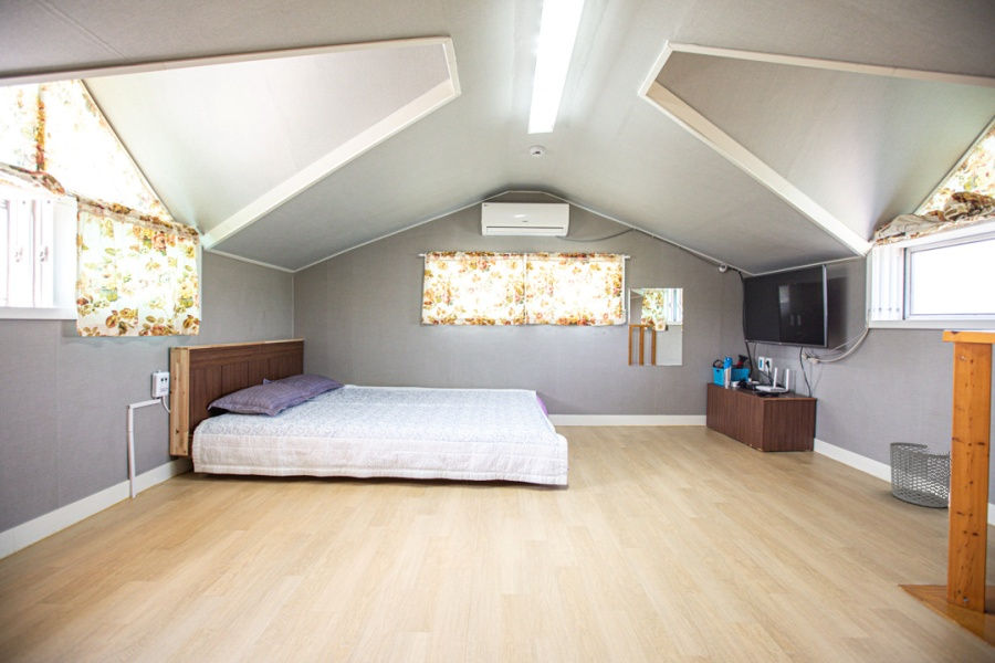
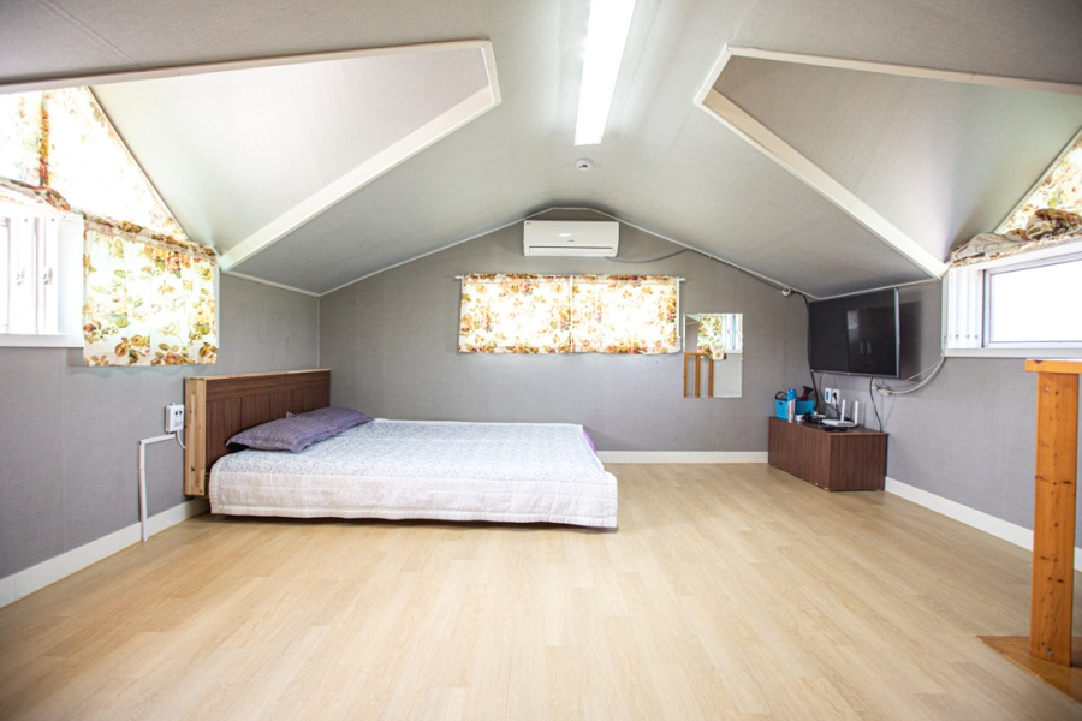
- waste bin [889,441,951,508]
